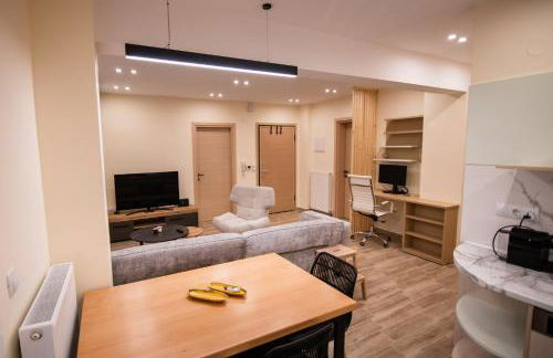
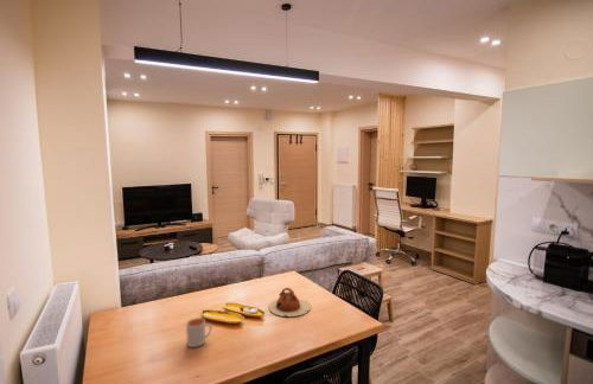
+ mug [185,316,213,348]
+ teapot [267,287,312,318]
